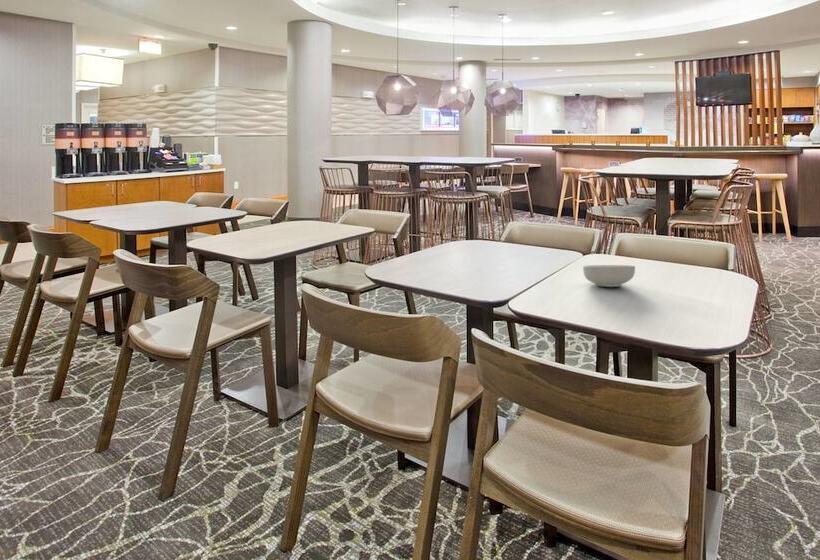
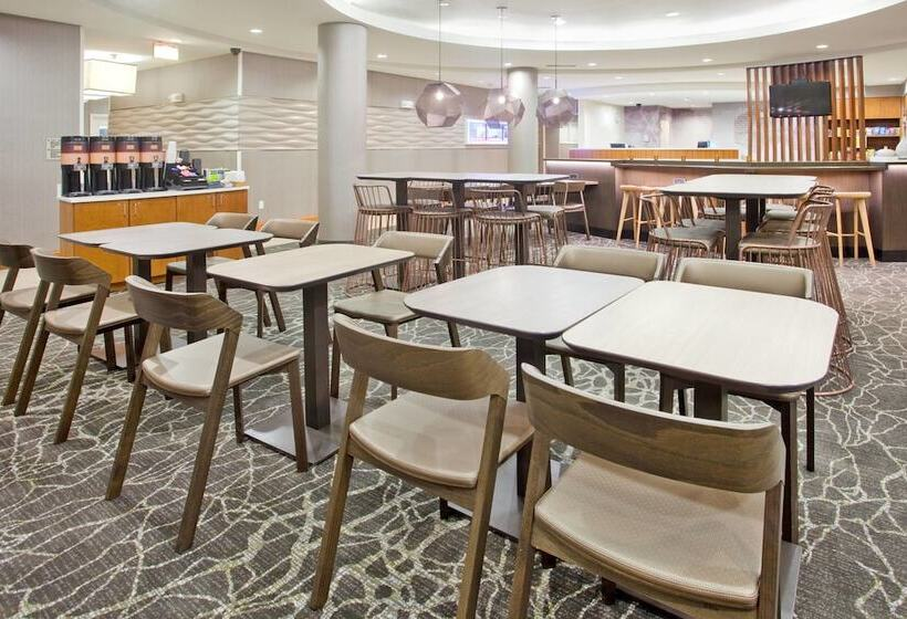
- cereal bowl [582,264,636,288]
